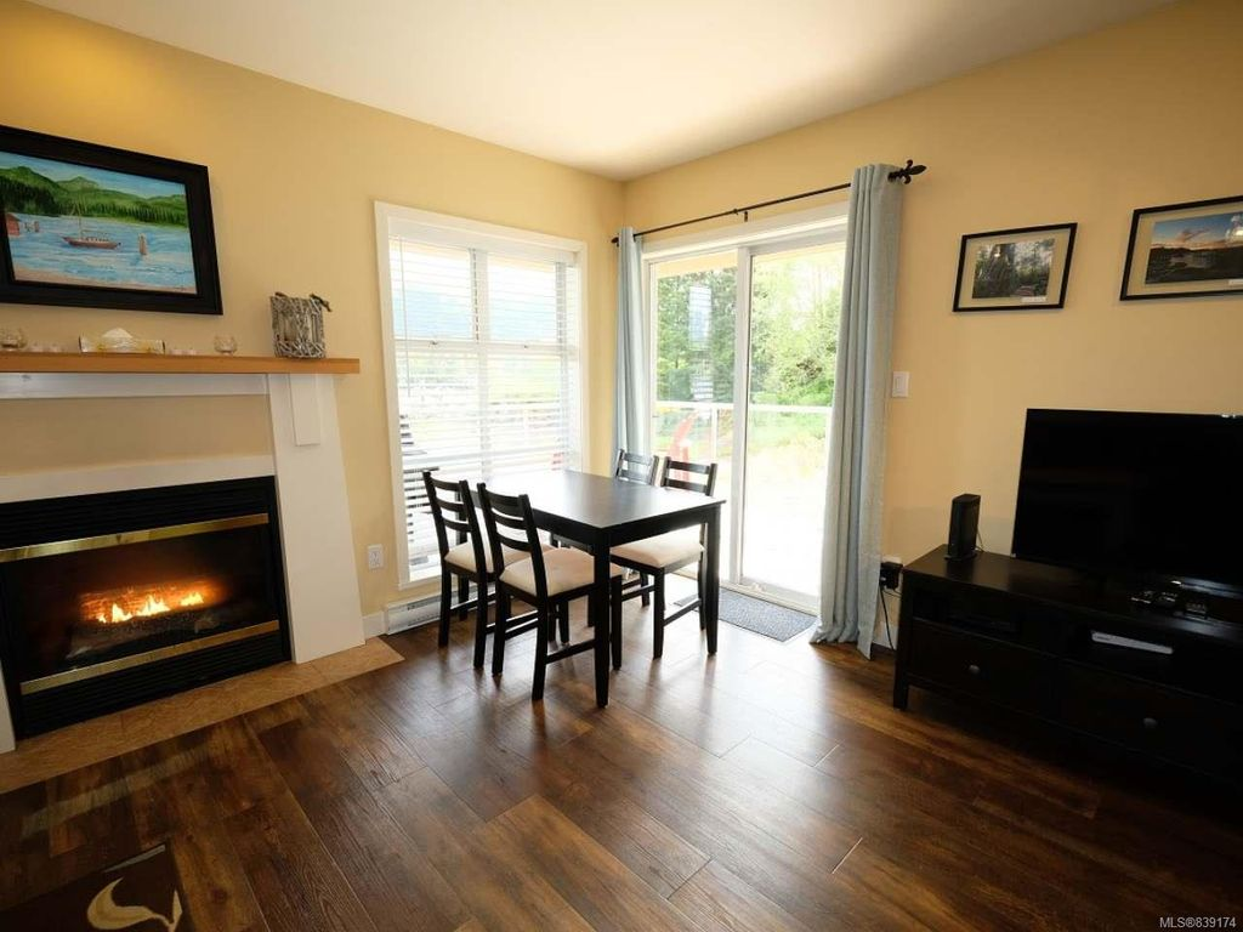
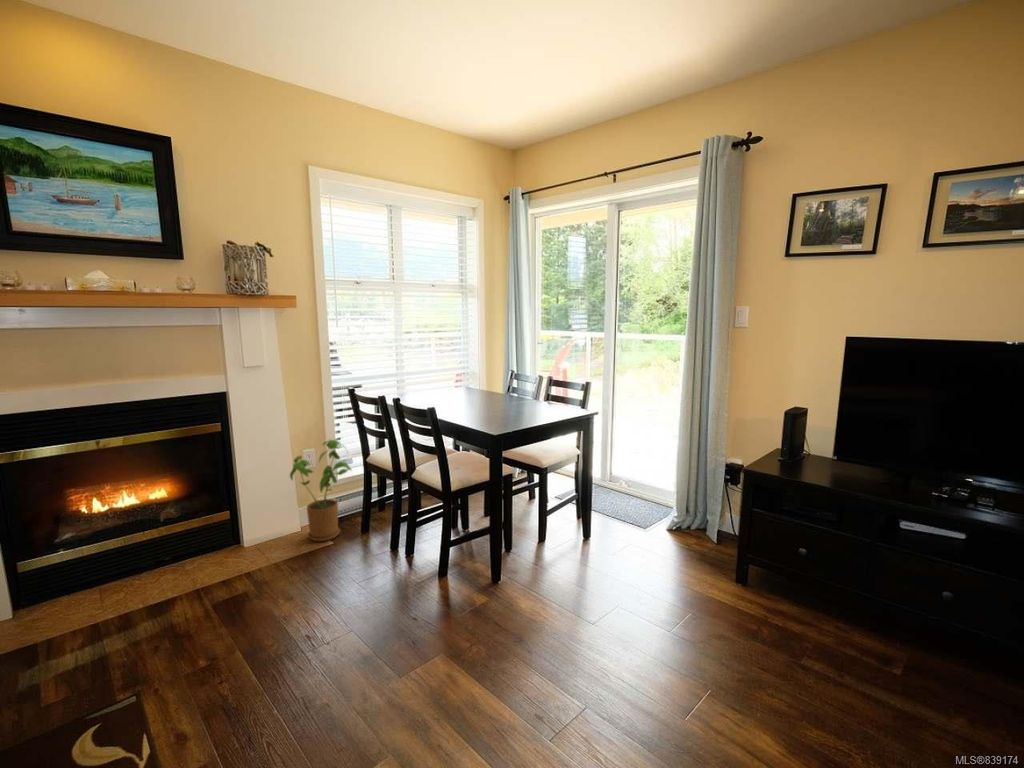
+ house plant [289,439,353,542]
